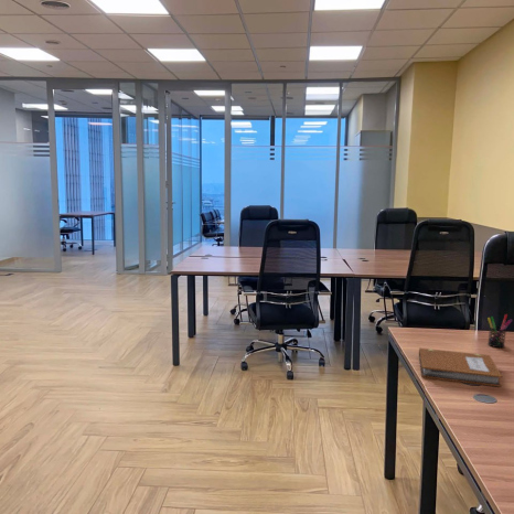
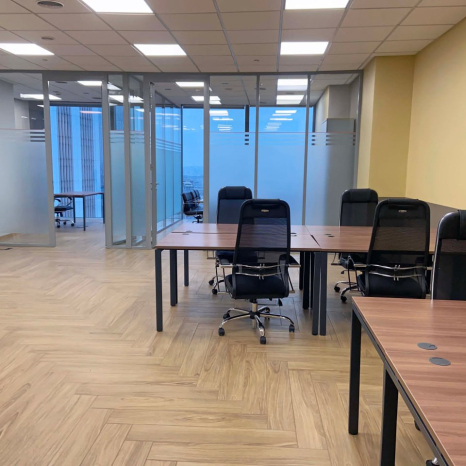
- pen holder [486,313,513,349]
- notebook [418,346,503,388]
